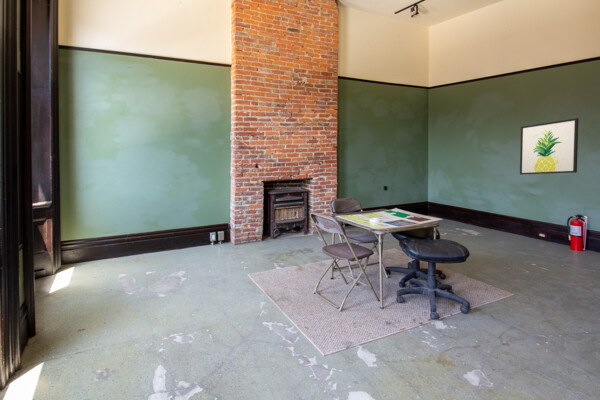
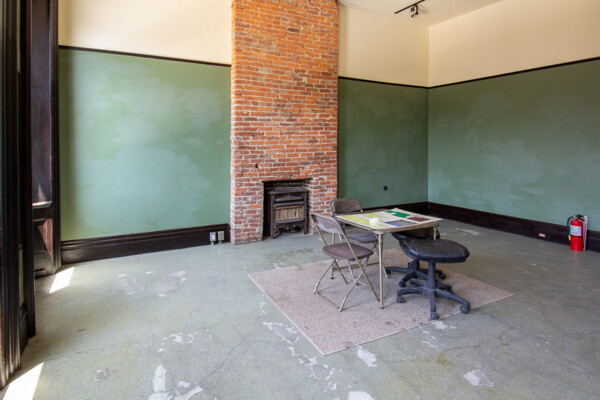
- wall art [519,117,579,175]
